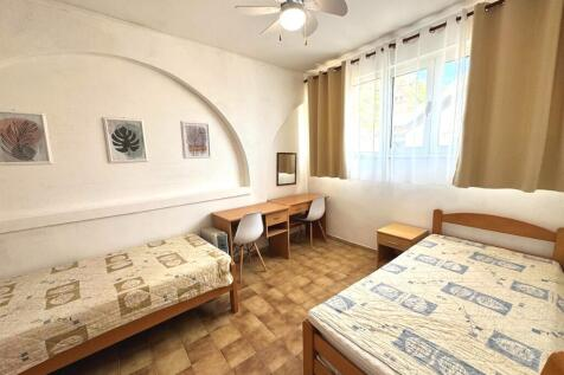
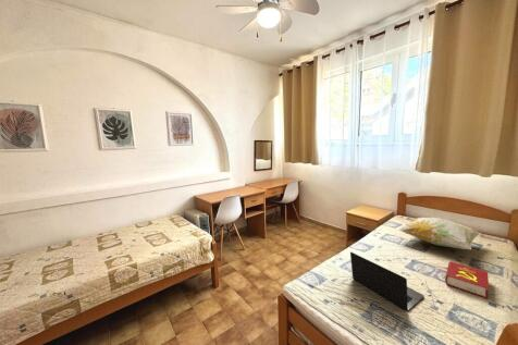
+ laptop [341,251,425,312]
+ decorative pillow [398,217,482,250]
+ book [444,260,490,299]
